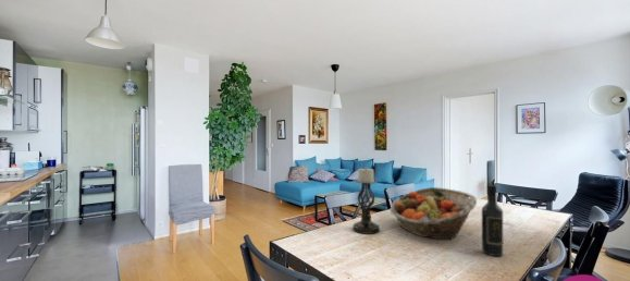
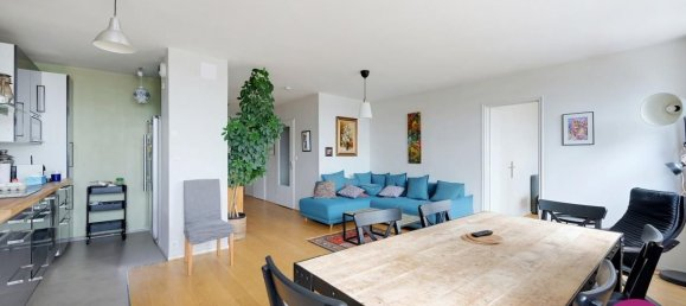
- fruit basket [388,186,478,241]
- candle holder [351,166,381,235]
- wine bottle [481,184,504,257]
